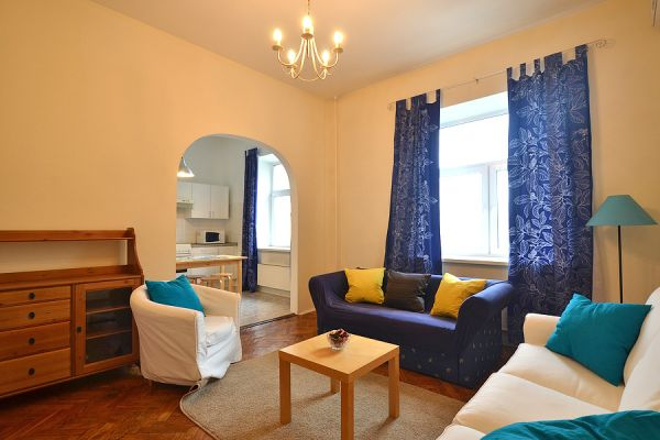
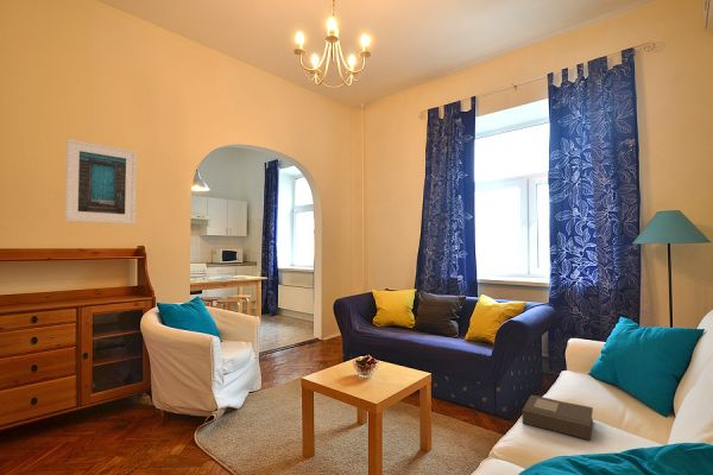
+ book [520,394,594,442]
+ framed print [64,138,138,224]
